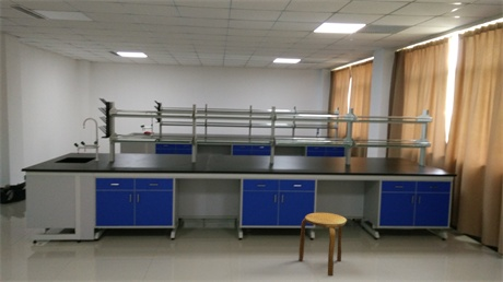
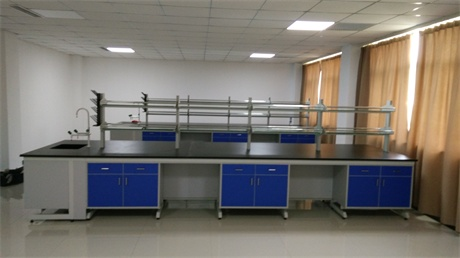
- stool [297,212,348,277]
